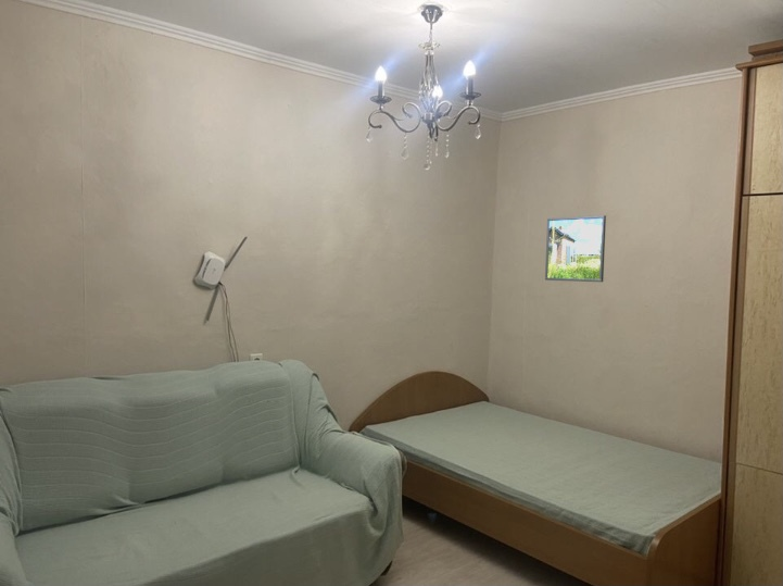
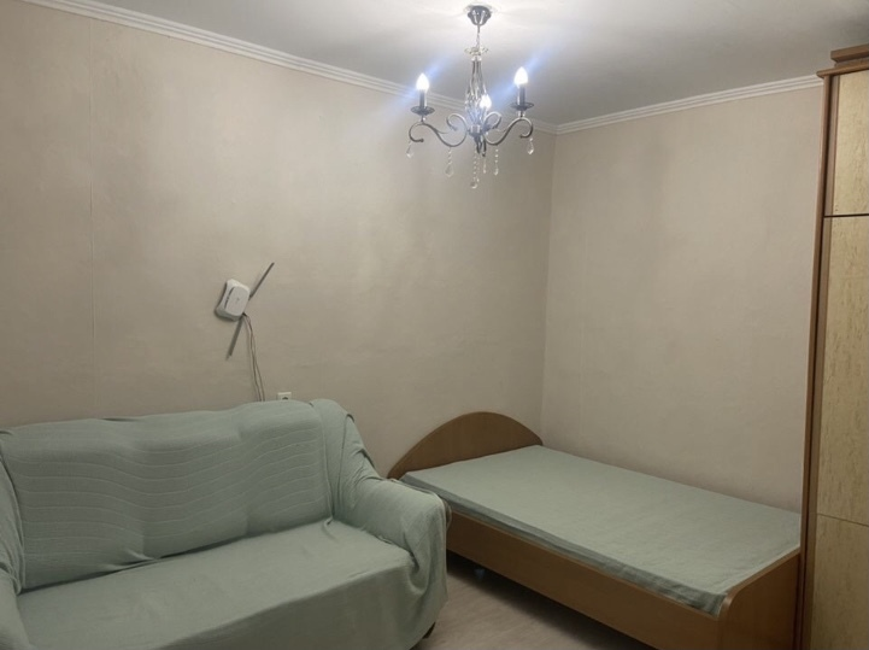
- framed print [544,214,607,283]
